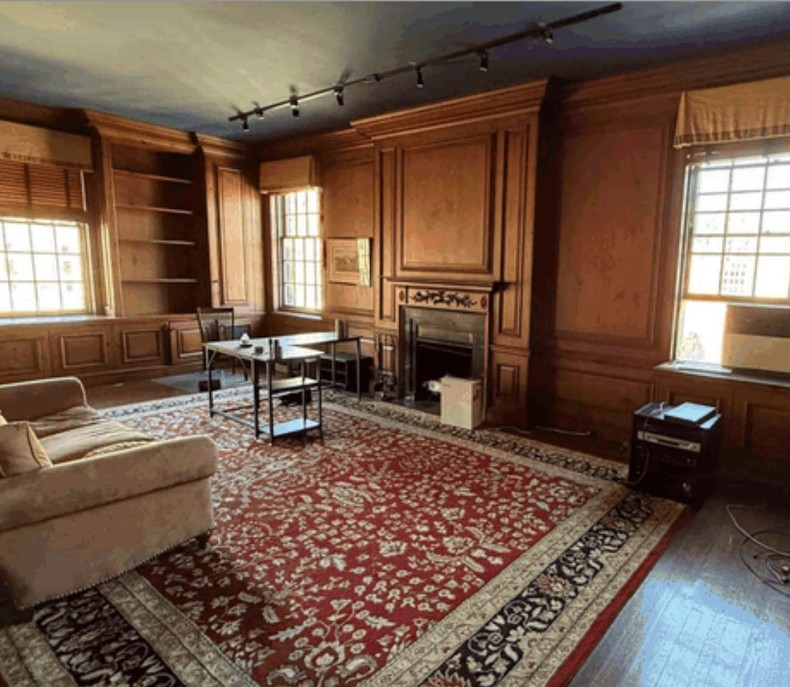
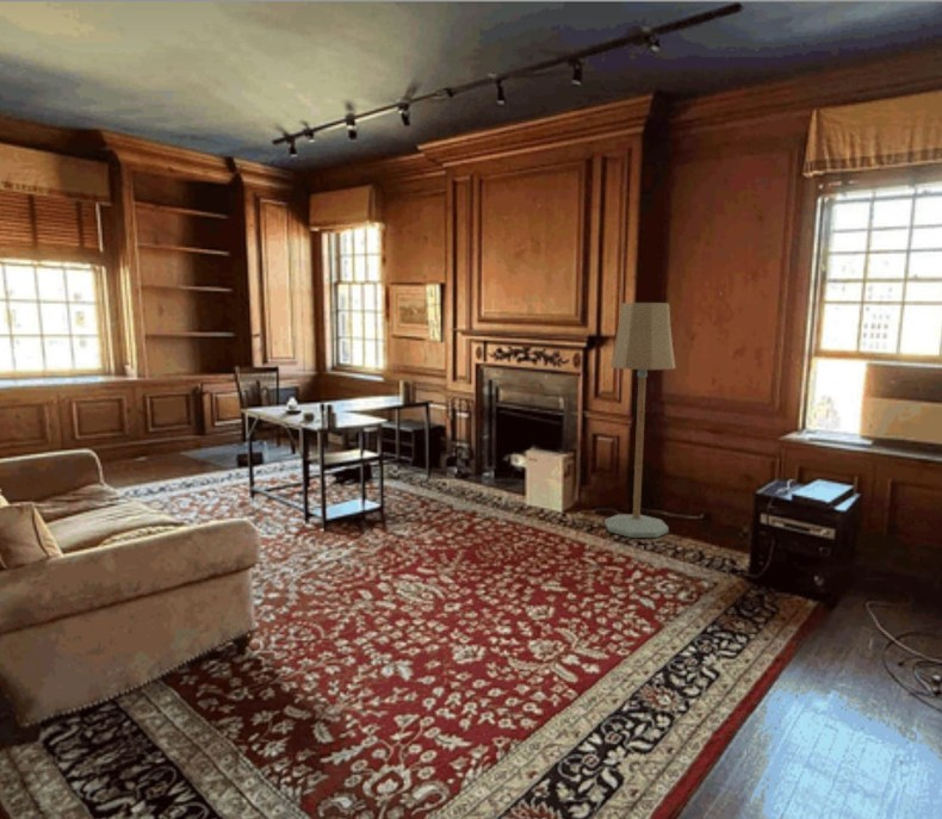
+ floor lamp [603,302,677,539]
